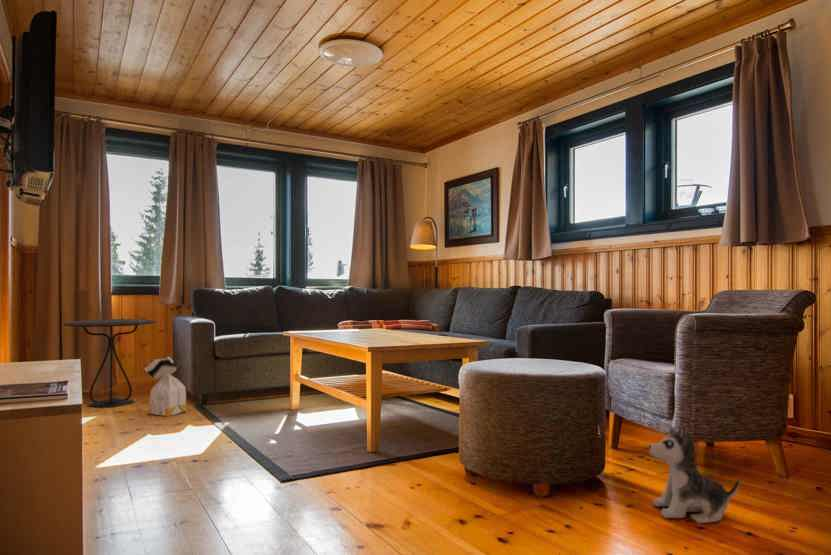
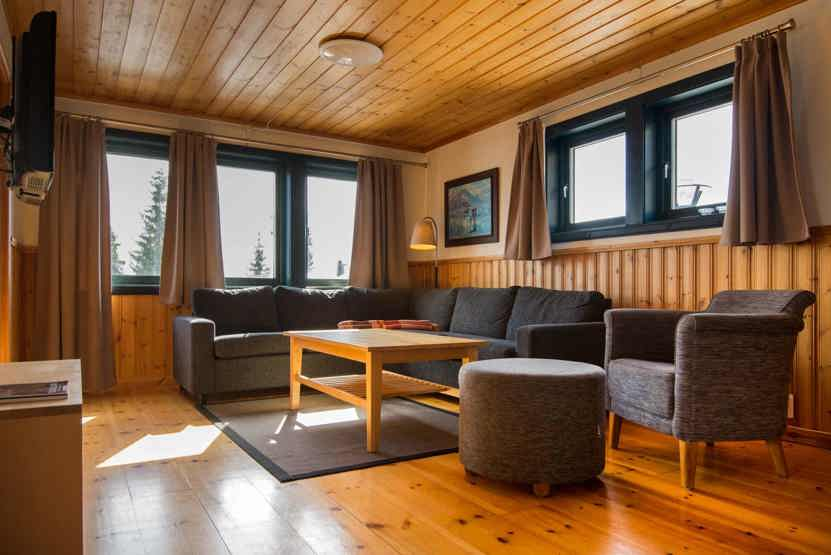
- plush toy [648,423,741,524]
- side table [63,318,157,409]
- bag [143,356,189,418]
